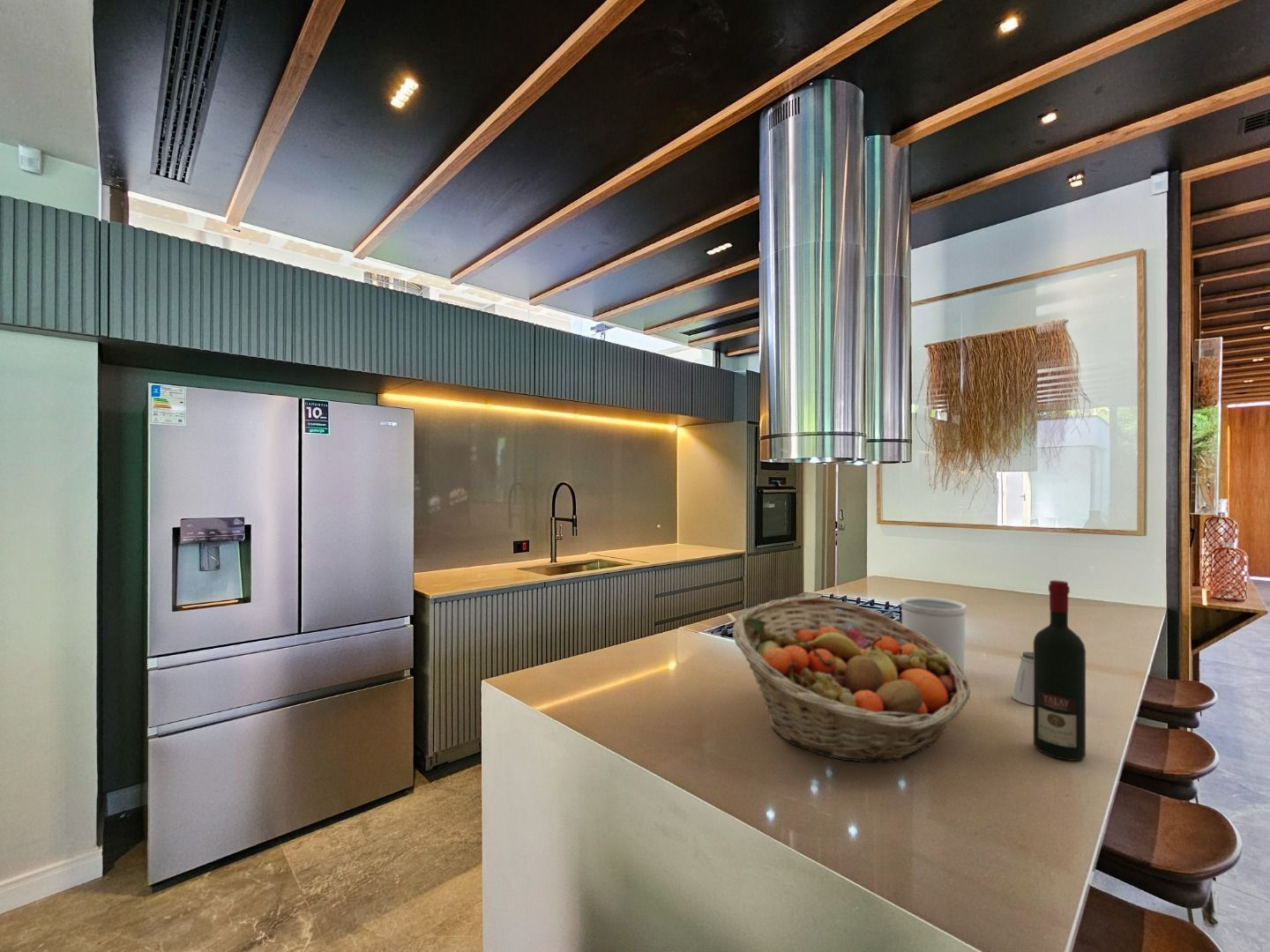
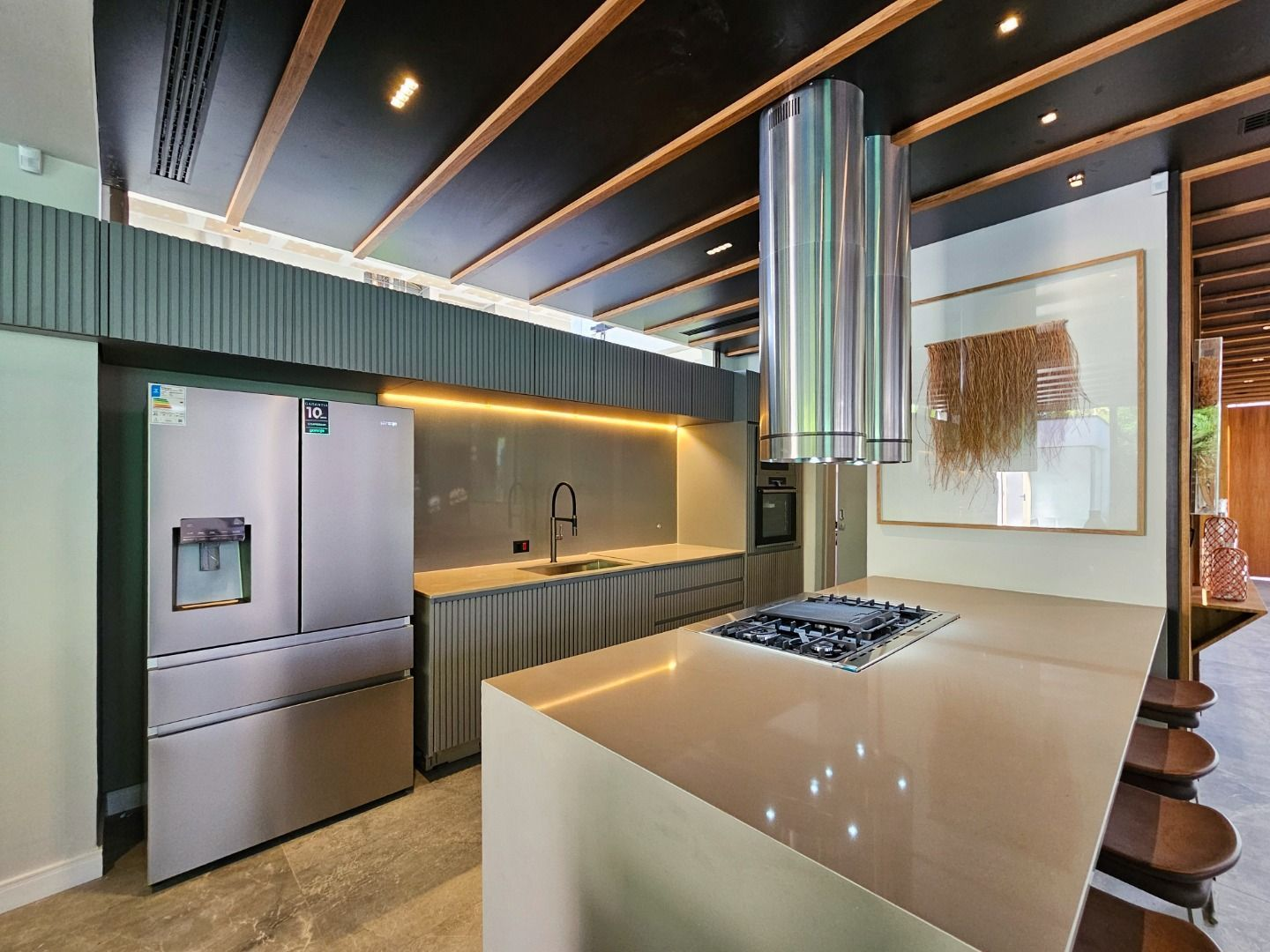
- alcohol [1033,579,1087,762]
- saltshaker [1012,651,1034,706]
- fruit basket [732,596,971,763]
- utensil holder [900,596,967,673]
